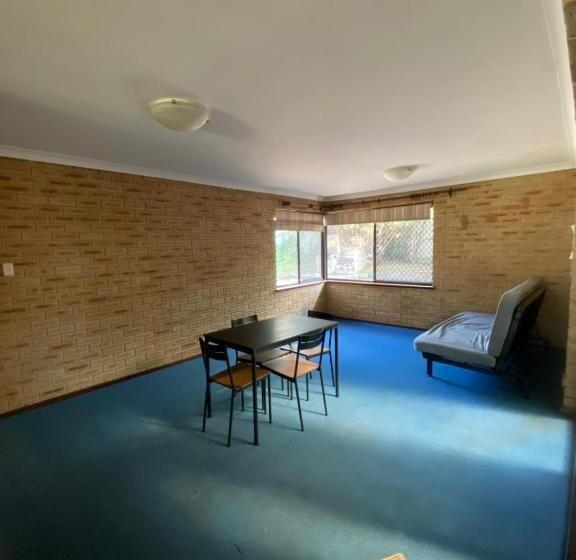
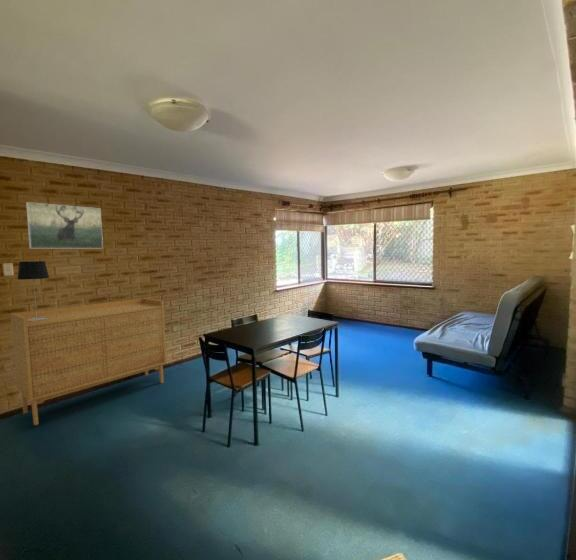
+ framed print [25,201,104,249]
+ sideboard [10,297,167,426]
+ table lamp [17,260,50,321]
